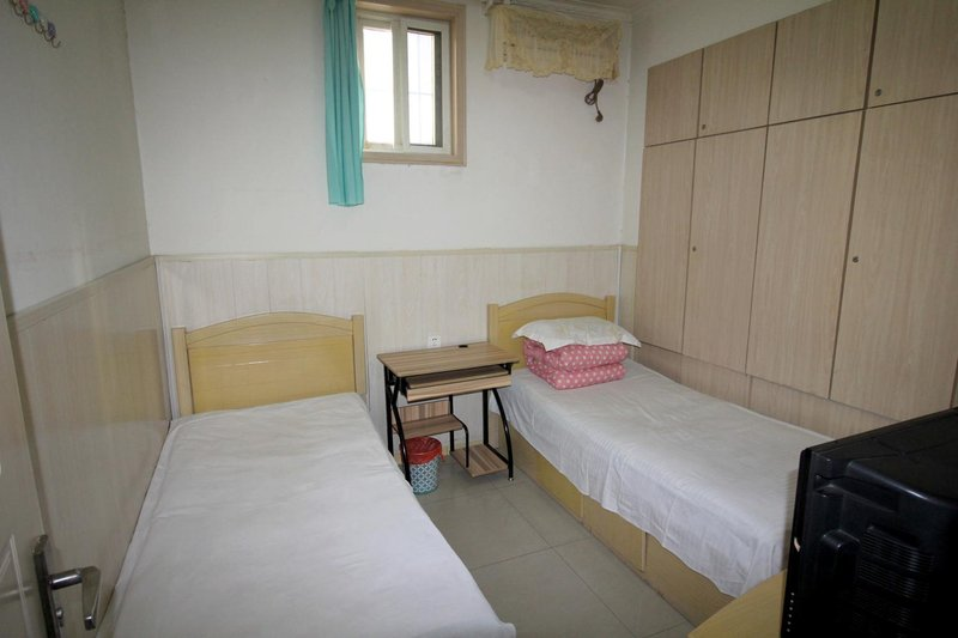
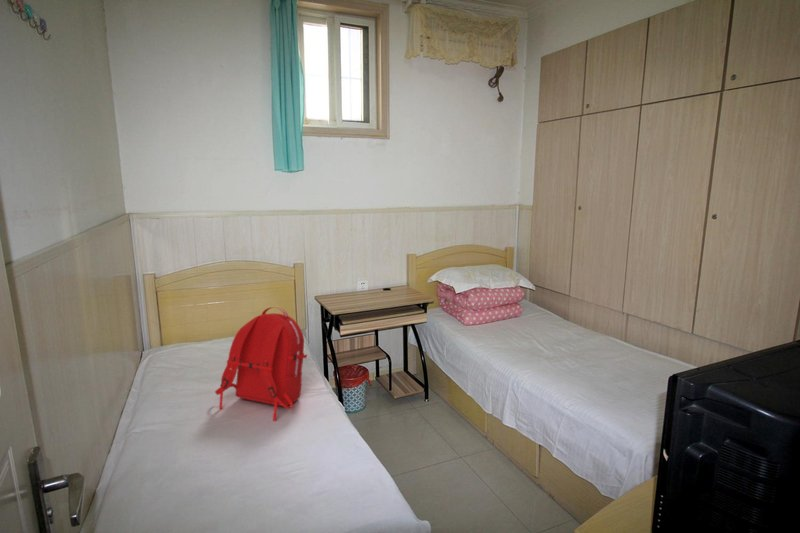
+ backpack [214,306,308,422]
